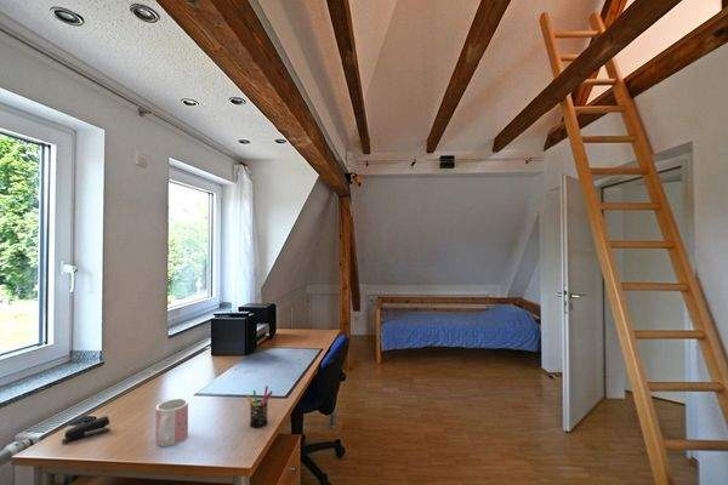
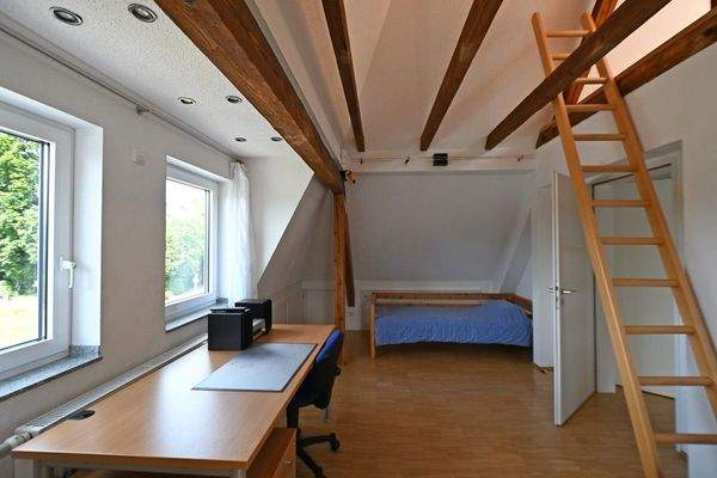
- mug [154,398,189,447]
- pen holder [245,384,273,429]
- stapler [61,415,112,444]
